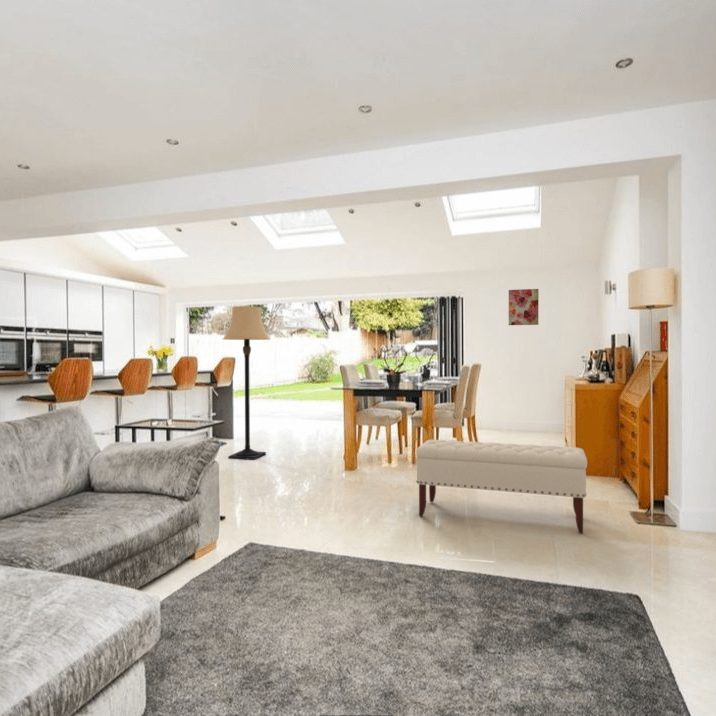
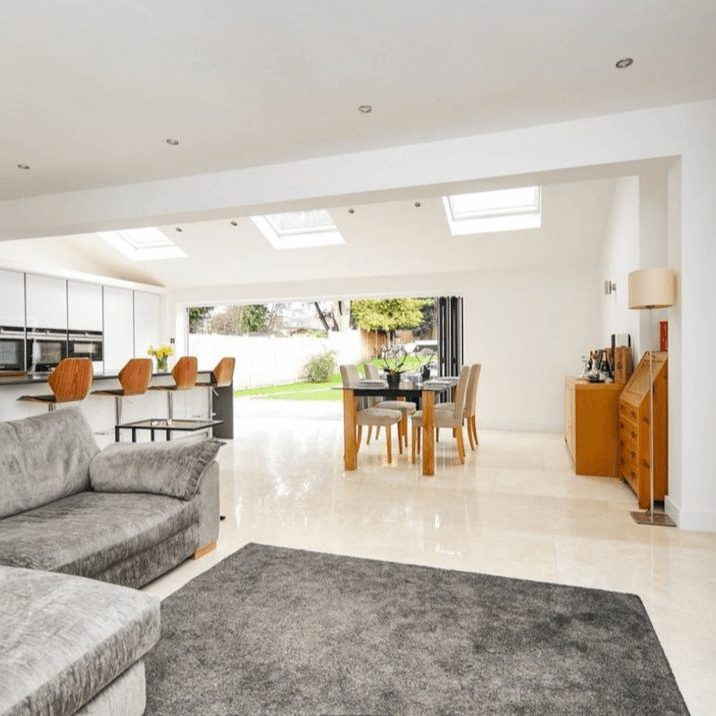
- lamp [222,305,271,461]
- bench [415,439,588,534]
- wall art [508,288,540,326]
